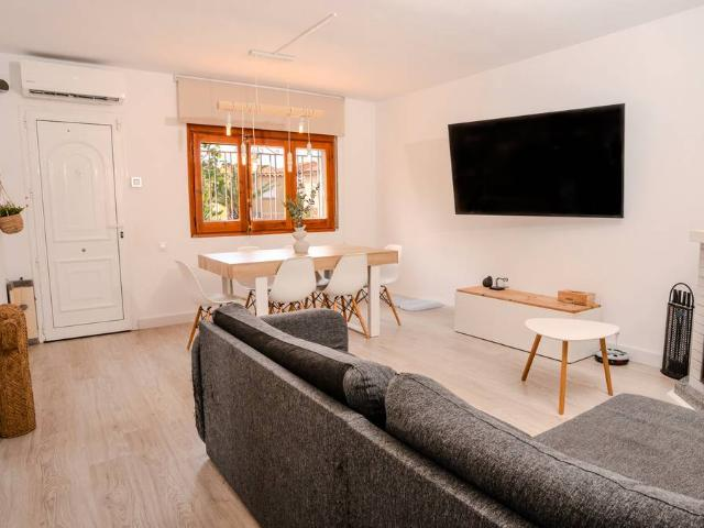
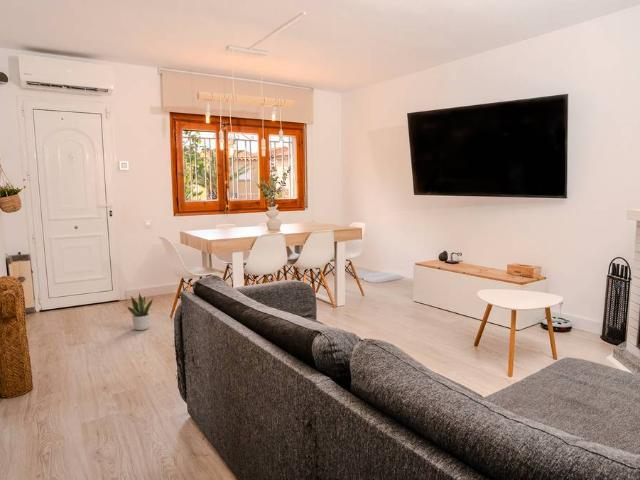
+ potted plant [126,291,155,331]
